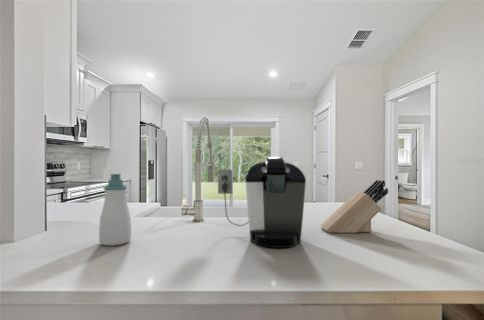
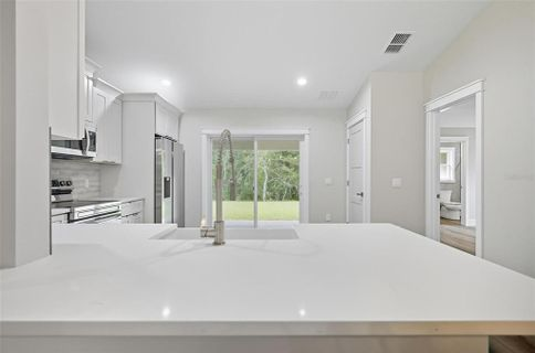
- coffee maker [217,156,307,249]
- soap bottle [98,173,132,247]
- knife block [319,179,389,234]
